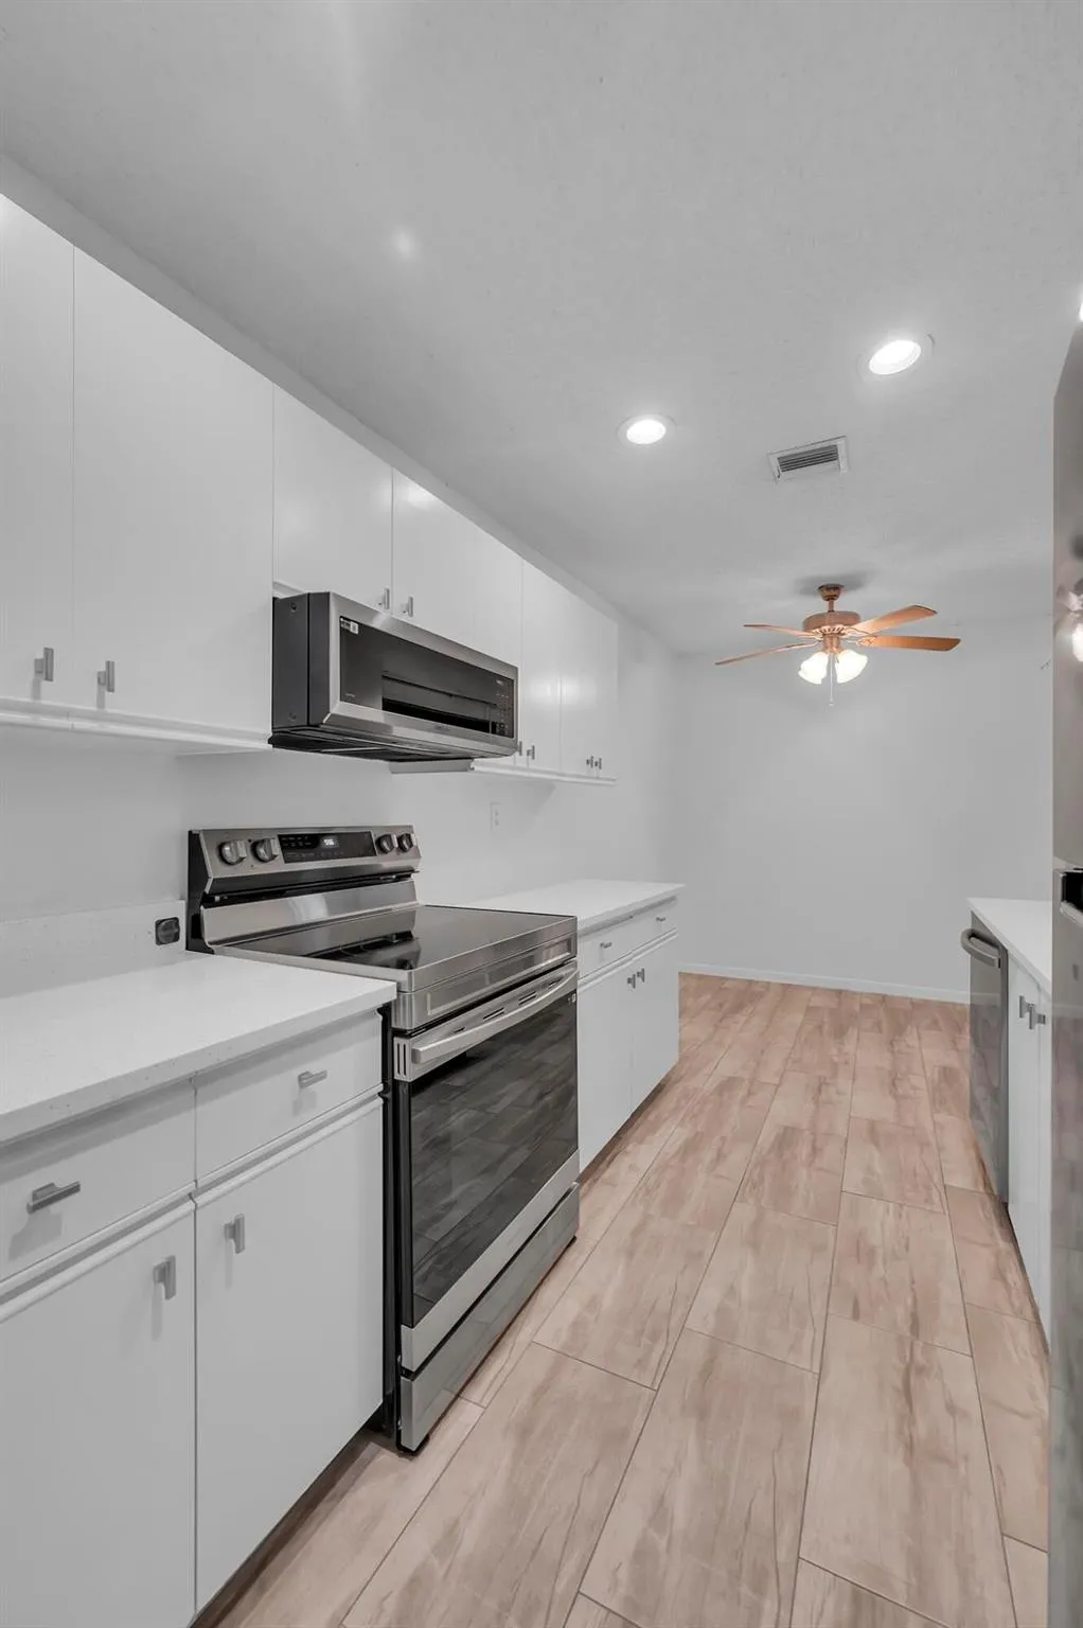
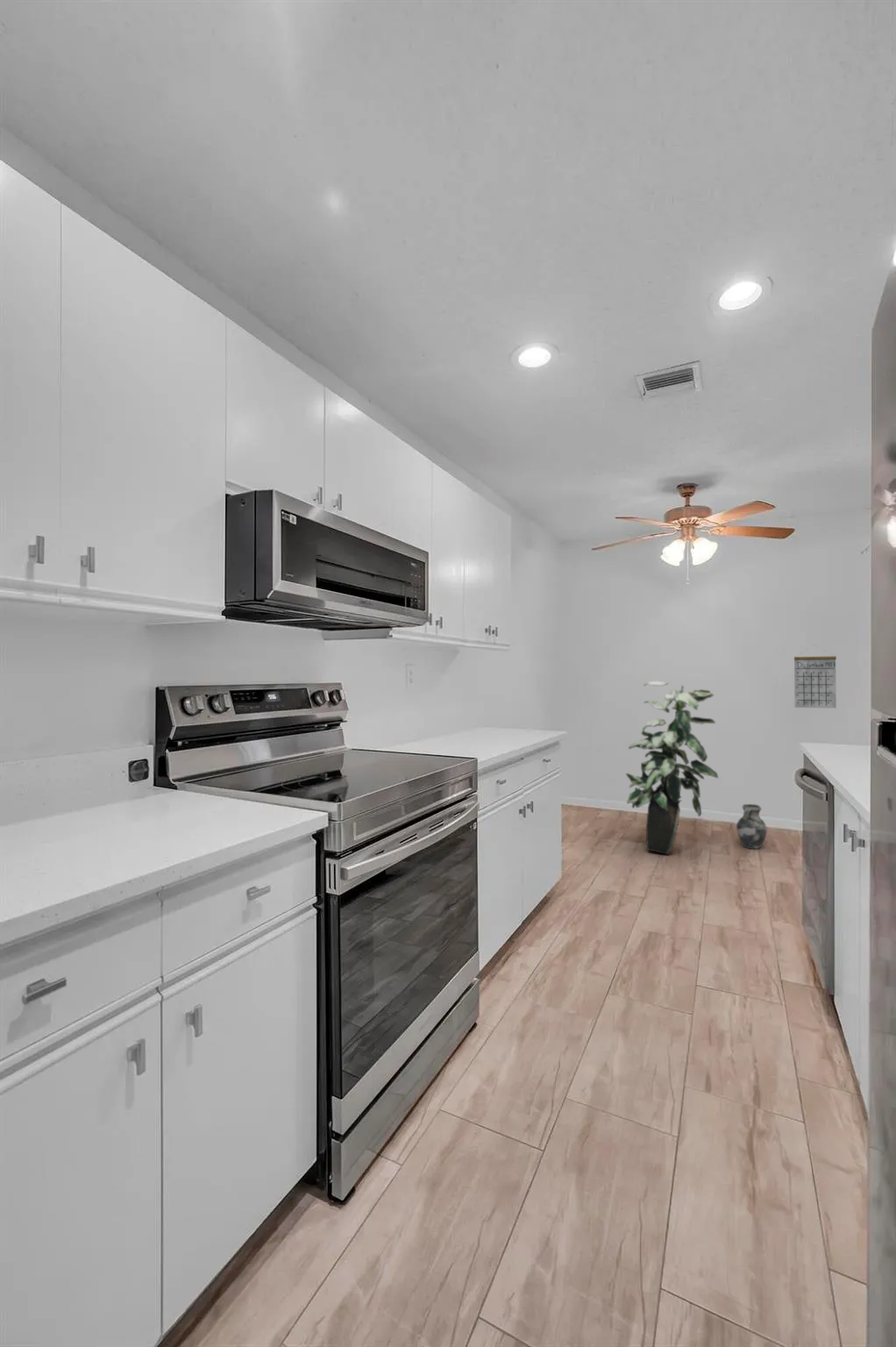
+ indoor plant [625,681,719,855]
+ calendar [793,644,837,709]
+ ceramic jug [736,803,768,850]
